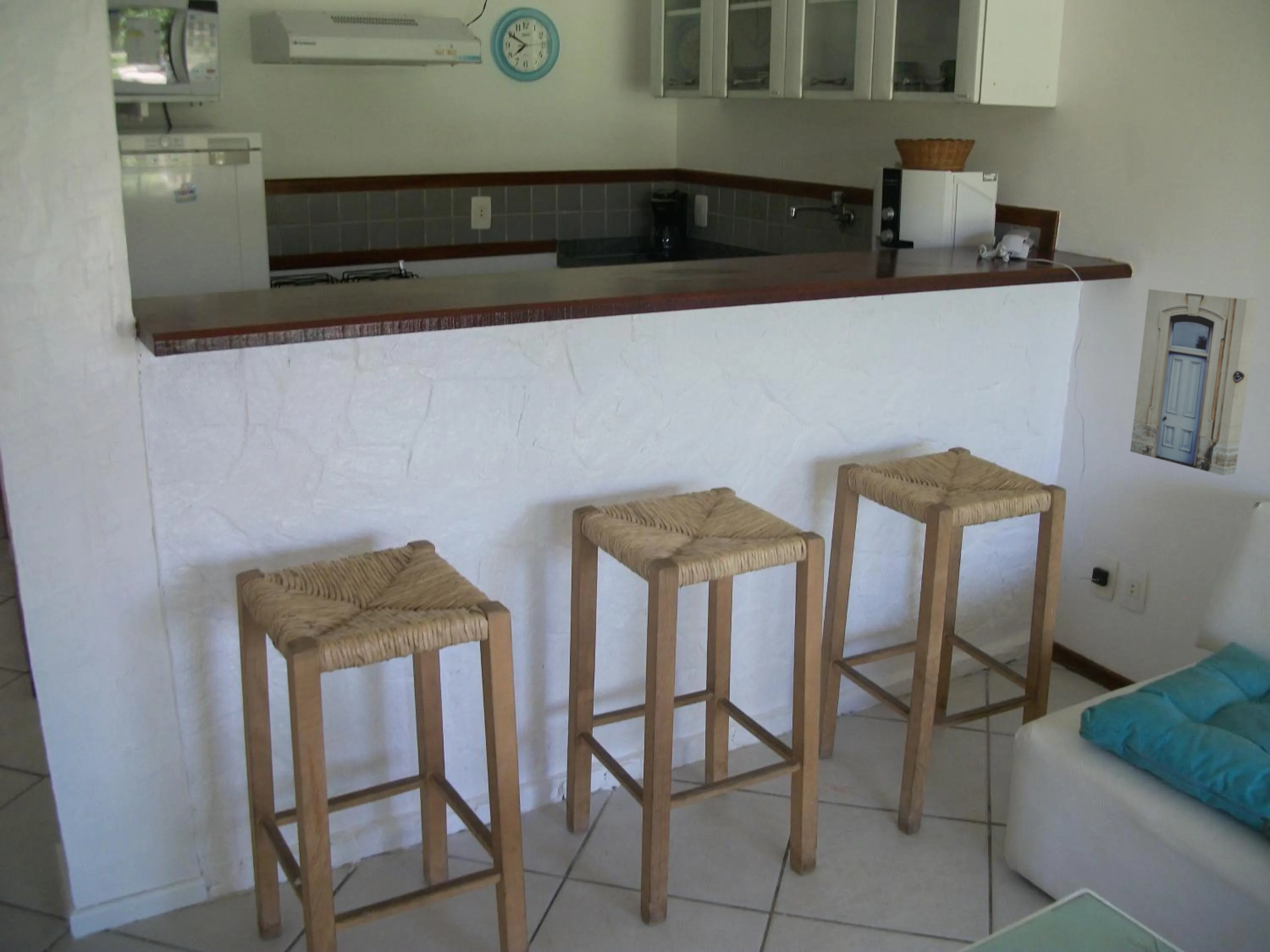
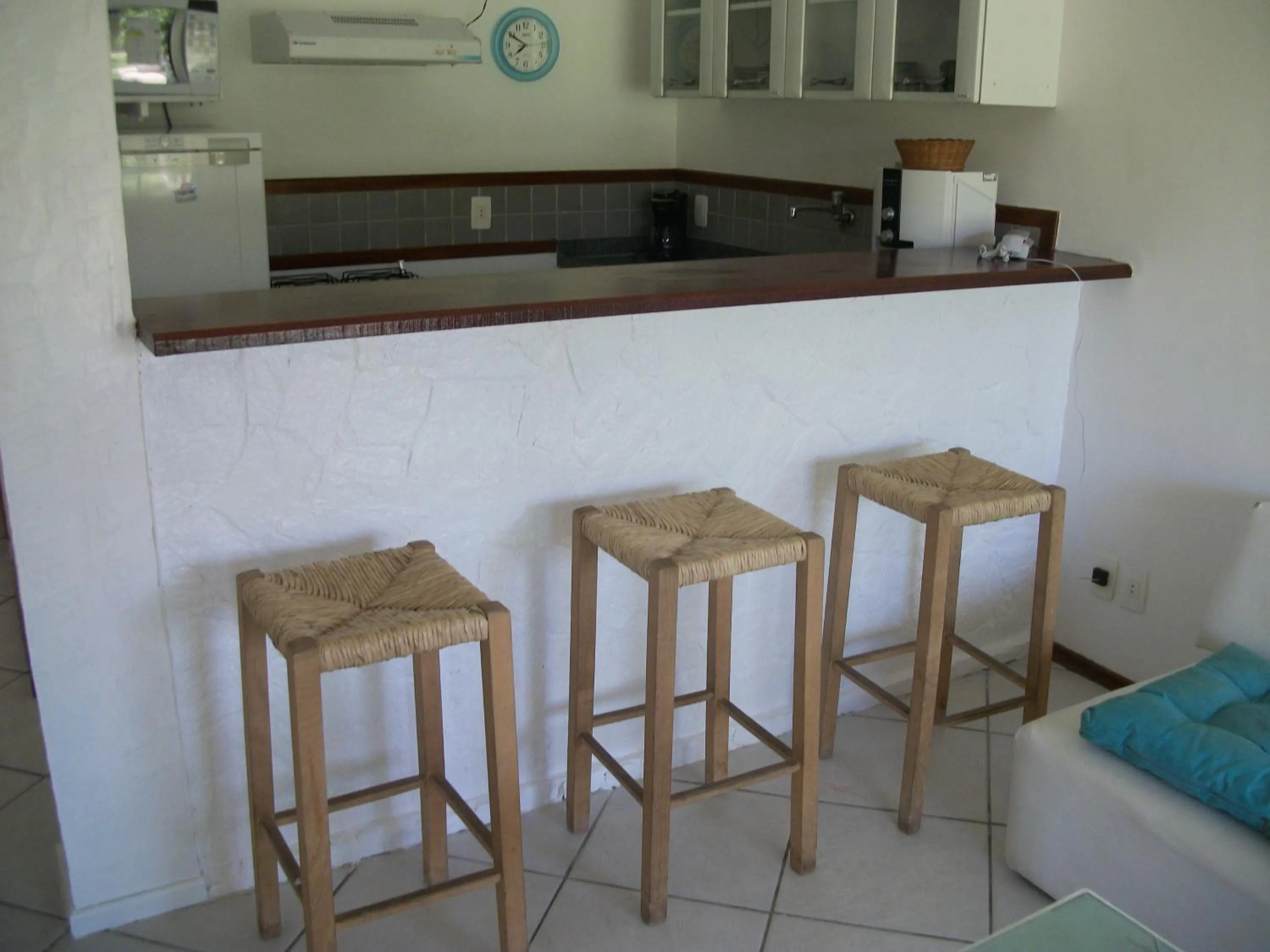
- wall art [1130,288,1259,476]
